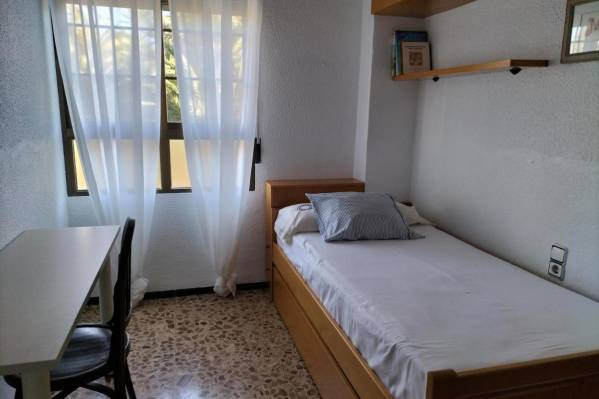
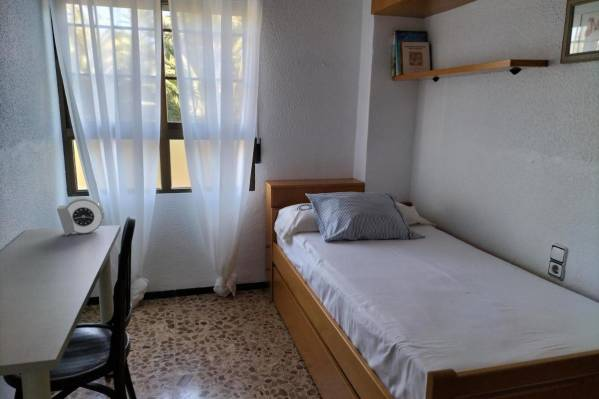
+ alarm clock [56,196,105,237]
